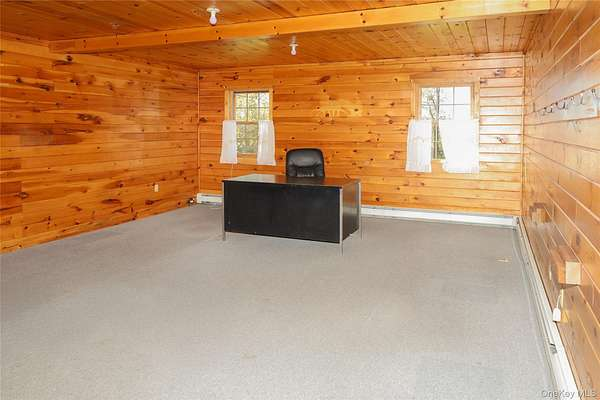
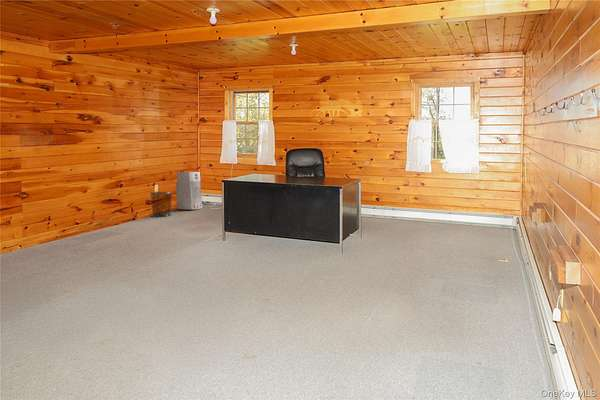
+ air purifier [175,171,203,210]
+ waste bin [149,191,173,217]
